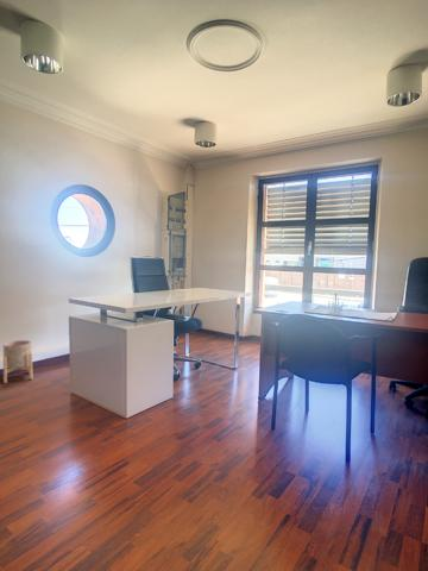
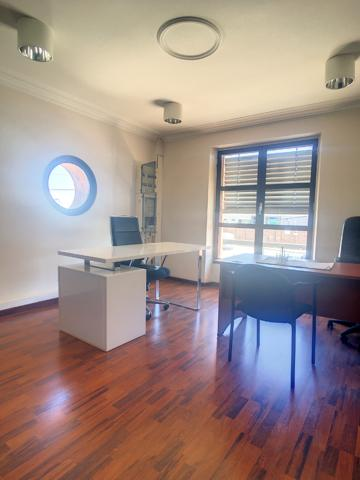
- planter [2,339,33,384]
